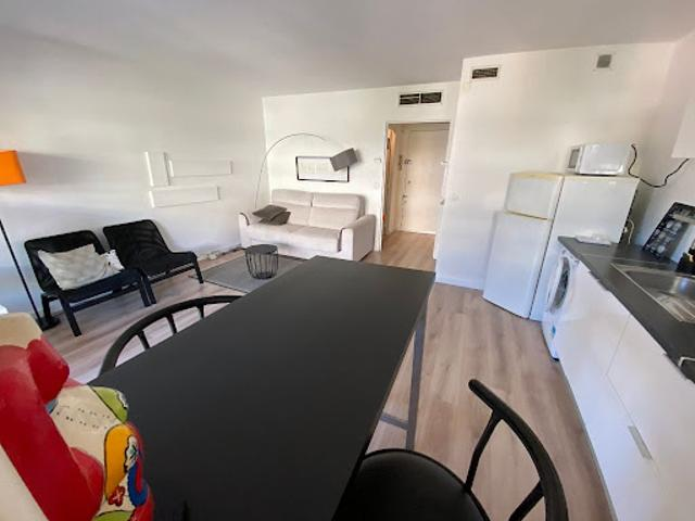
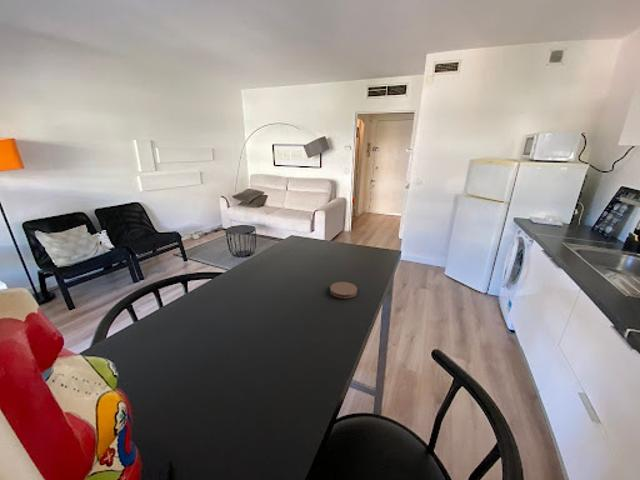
+ coaster [329,281,358,299]
